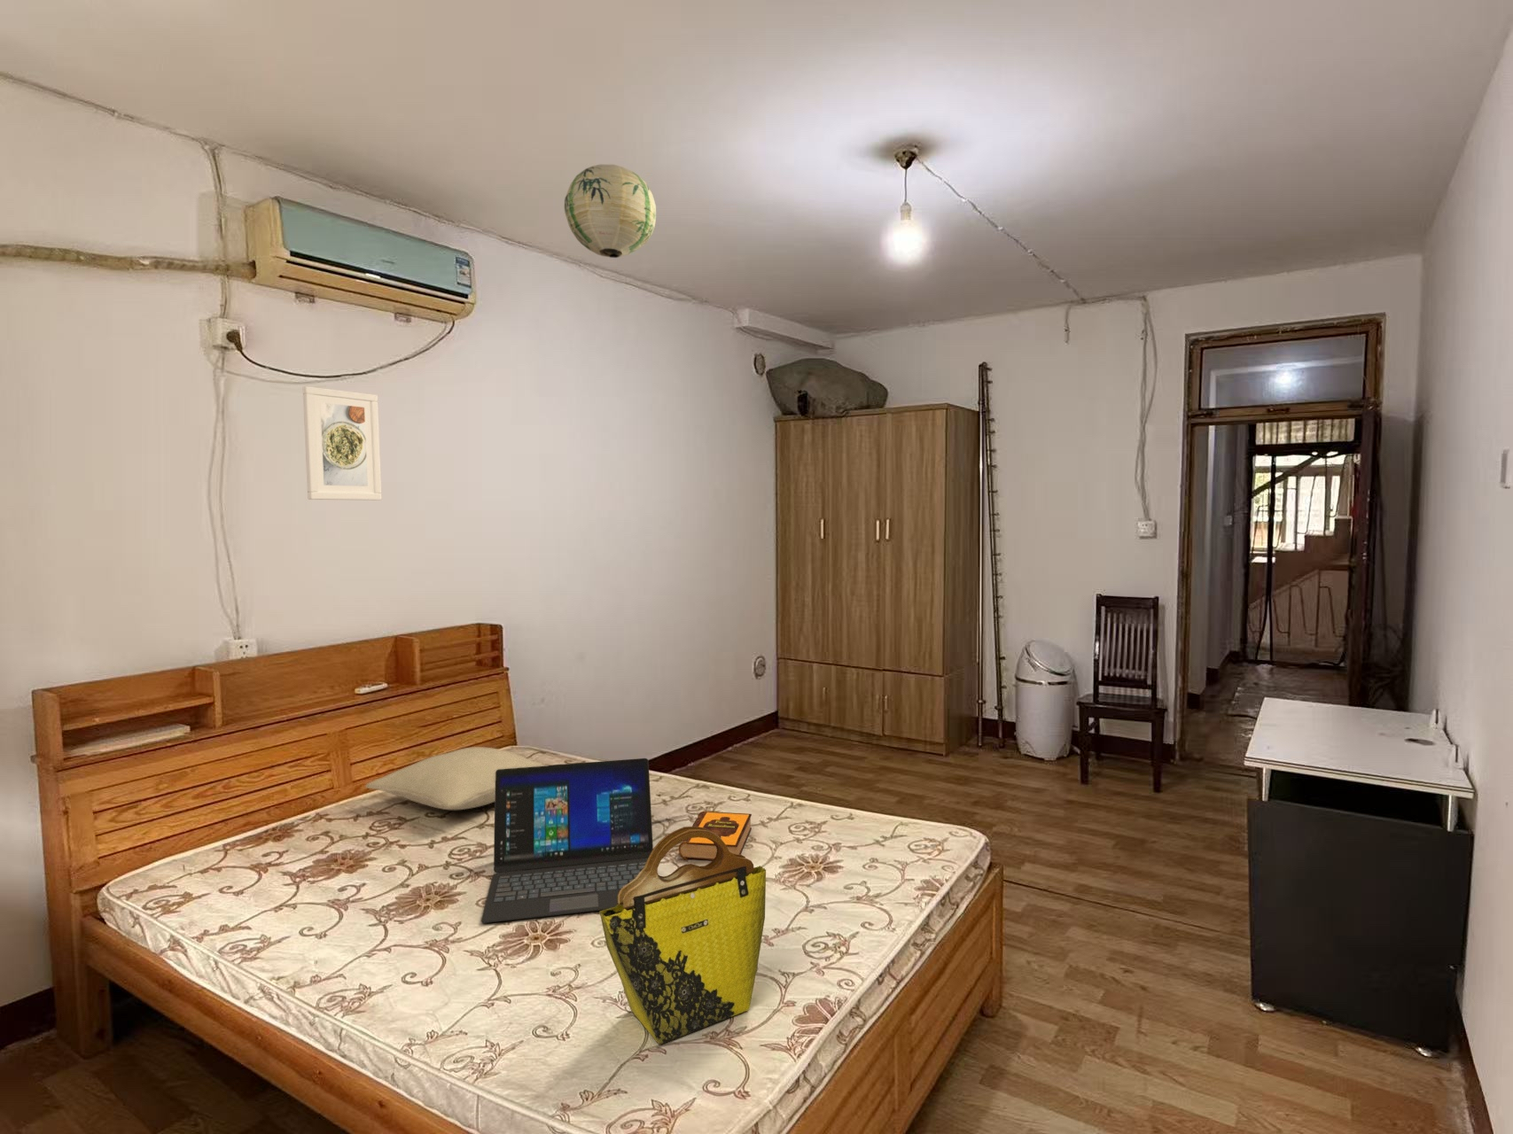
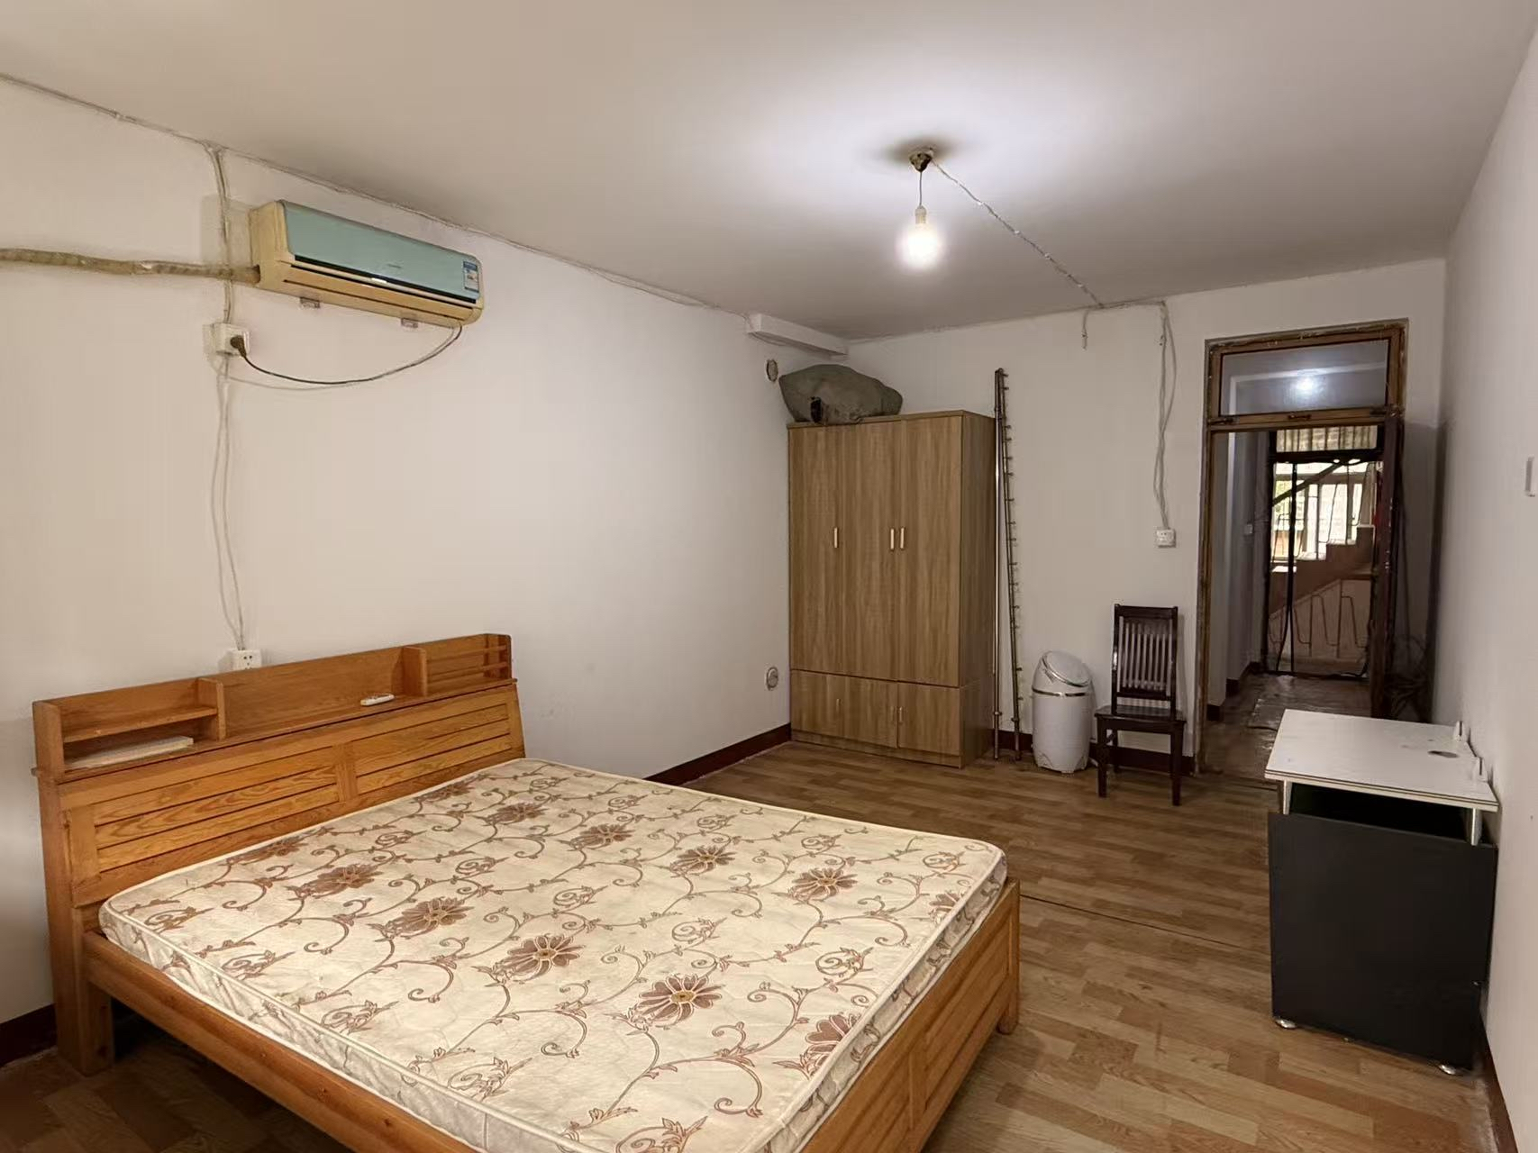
- paper lantern [564,164,656,258]
- laptop [480,758,654,924]
- tote bag [599,825,767,1046]
- pillow [365,746,549,811]
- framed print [303,386,382,501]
- hardback book [678,810,753,861]
